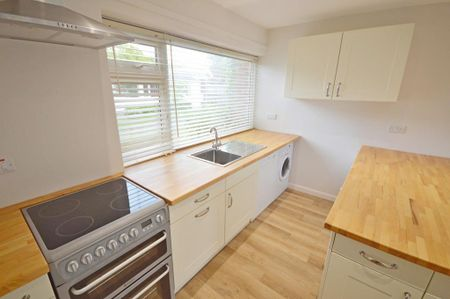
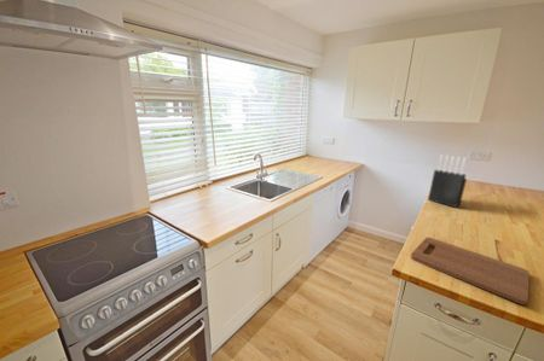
+ knife block [427,153,468,209]
+ cutting board [410,237,531,305]
